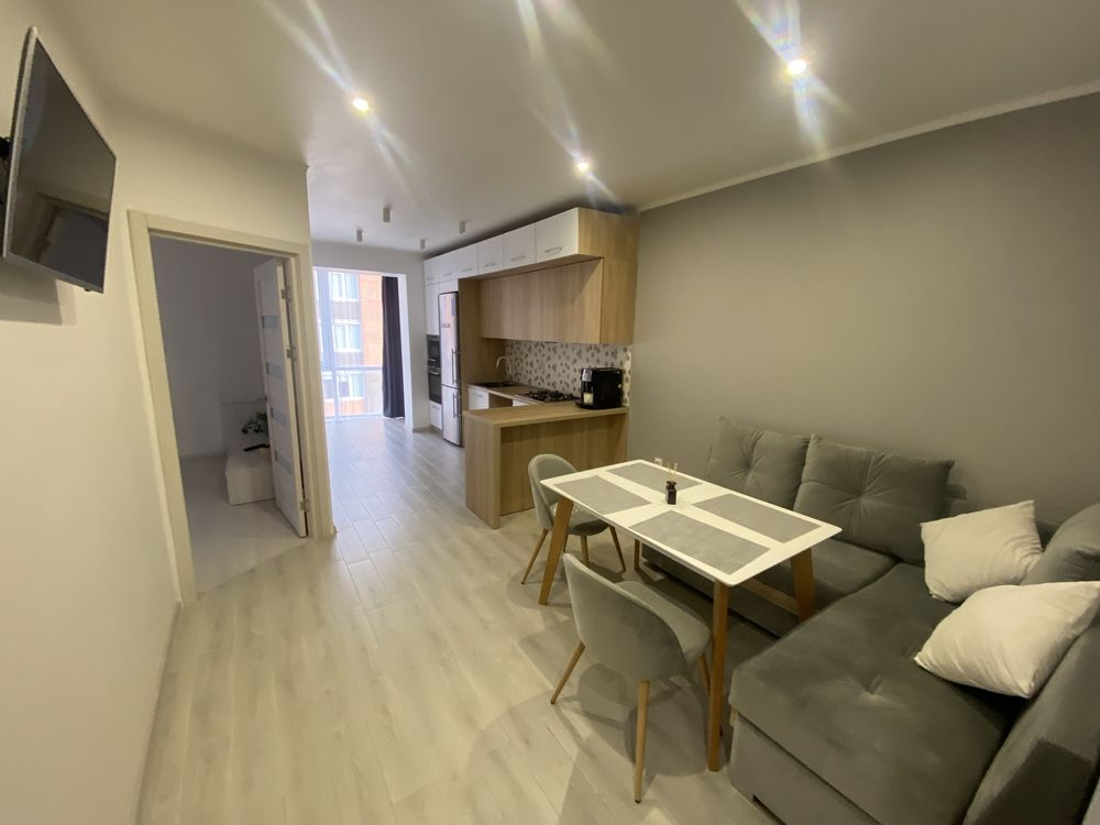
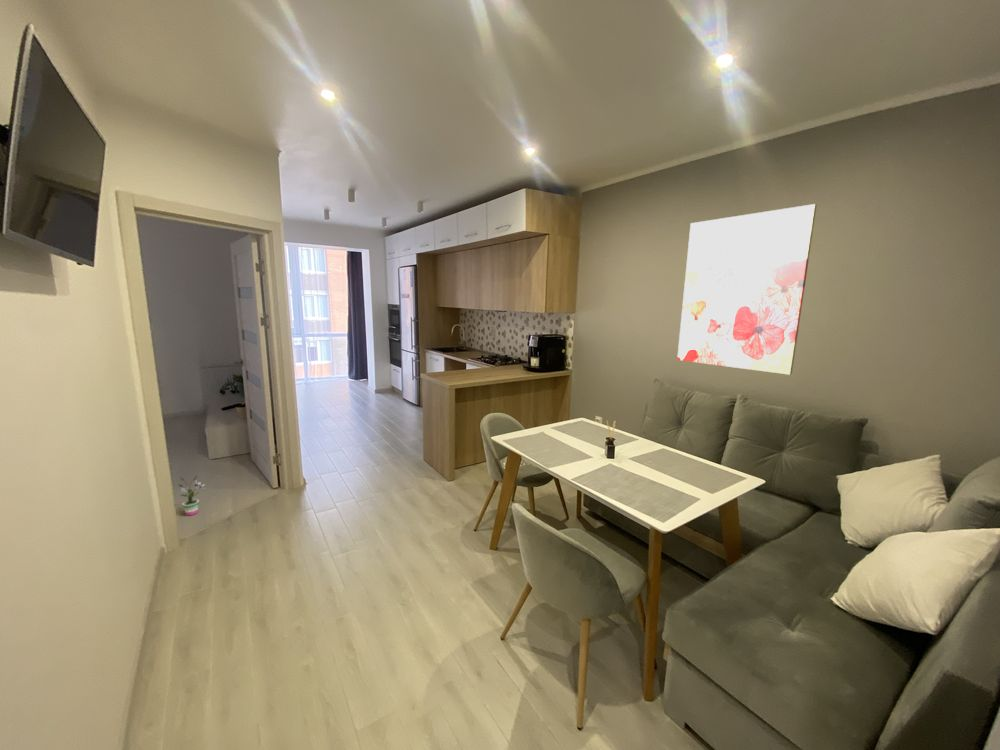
+ potted plant [175,475,206,516]
+ wall art [676,203,818,376]
